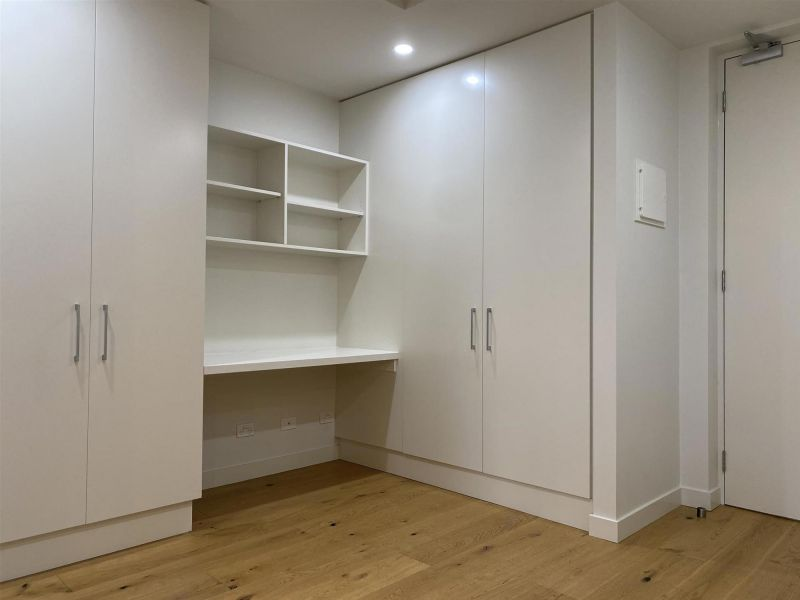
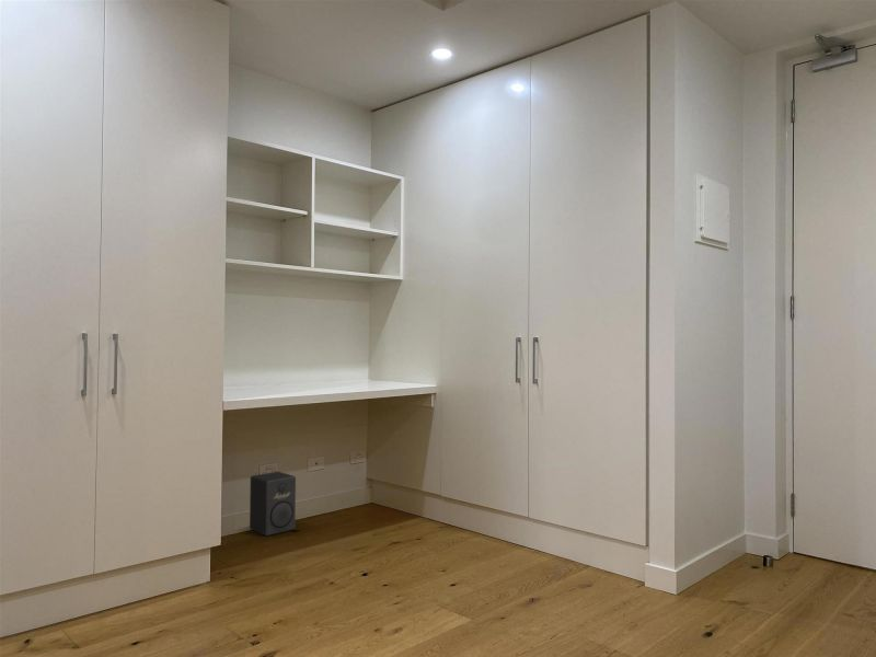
+ speaker [249,471,297,537]
